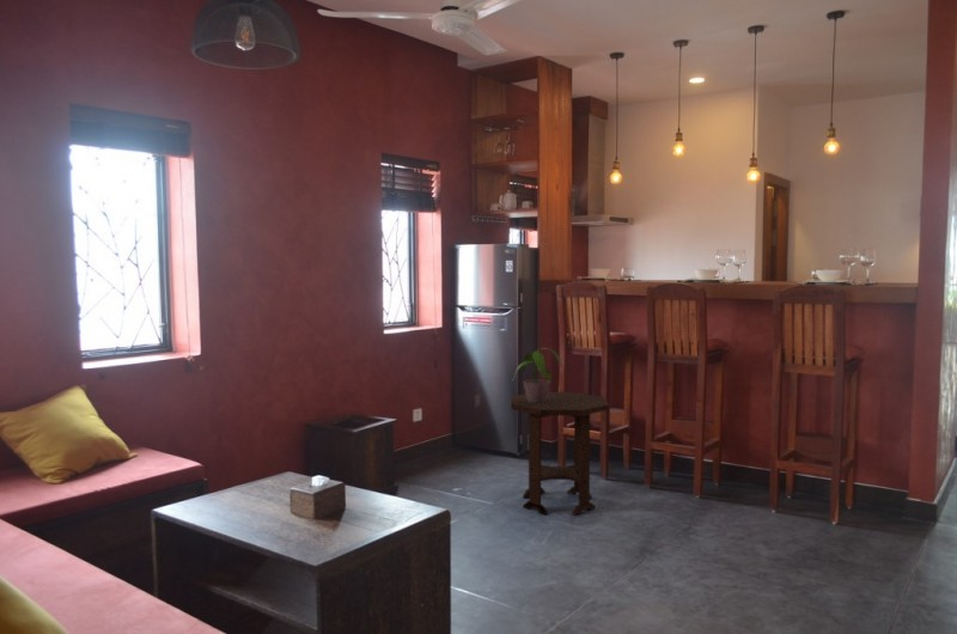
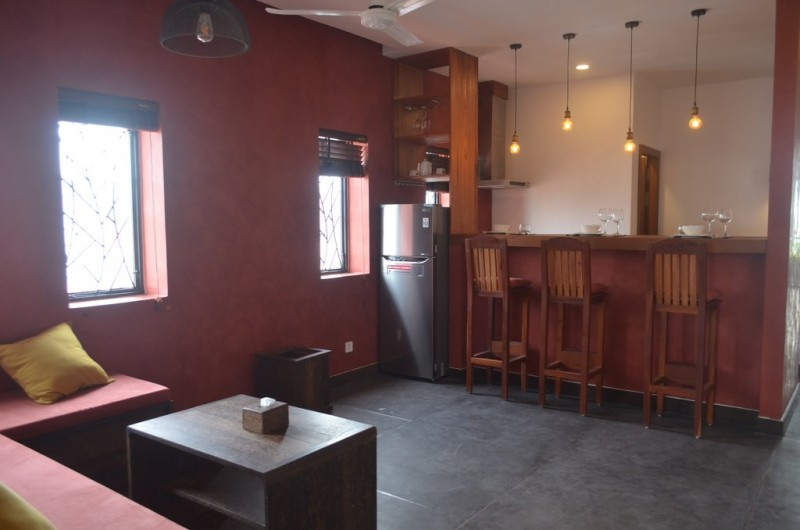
- potted plant [512,347,563,403]
- side table [510,391,610,516]
